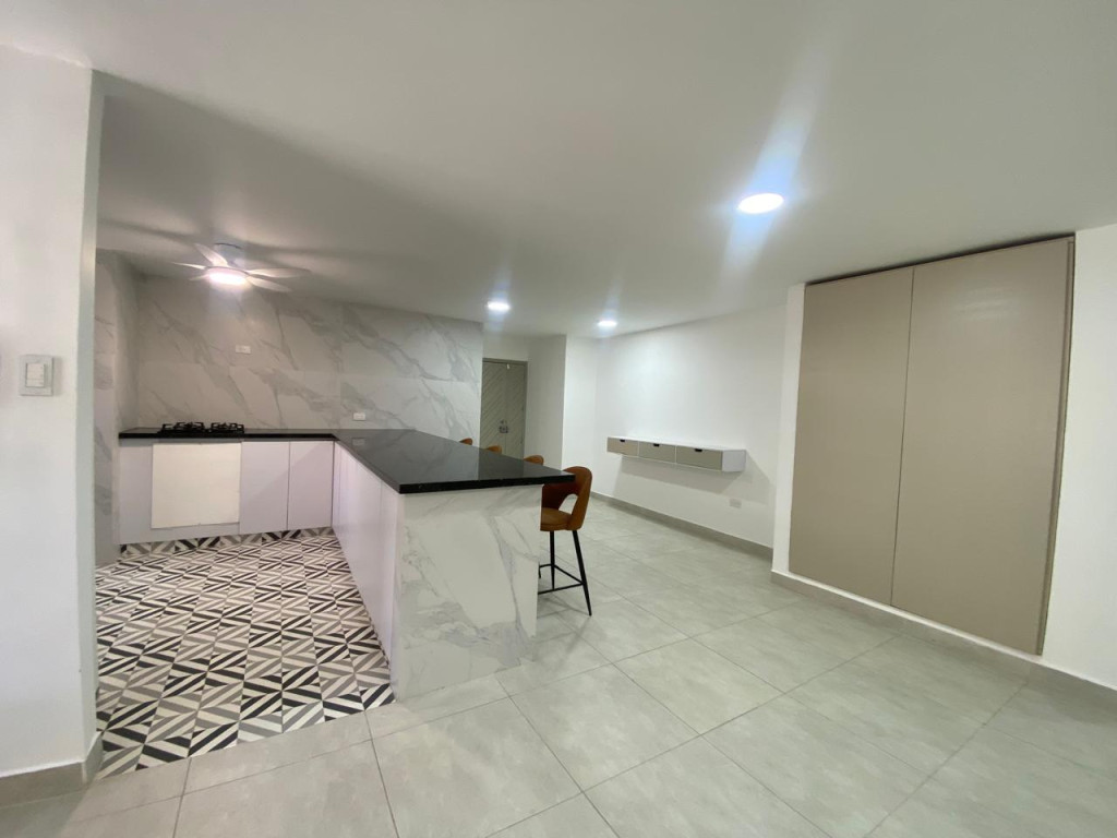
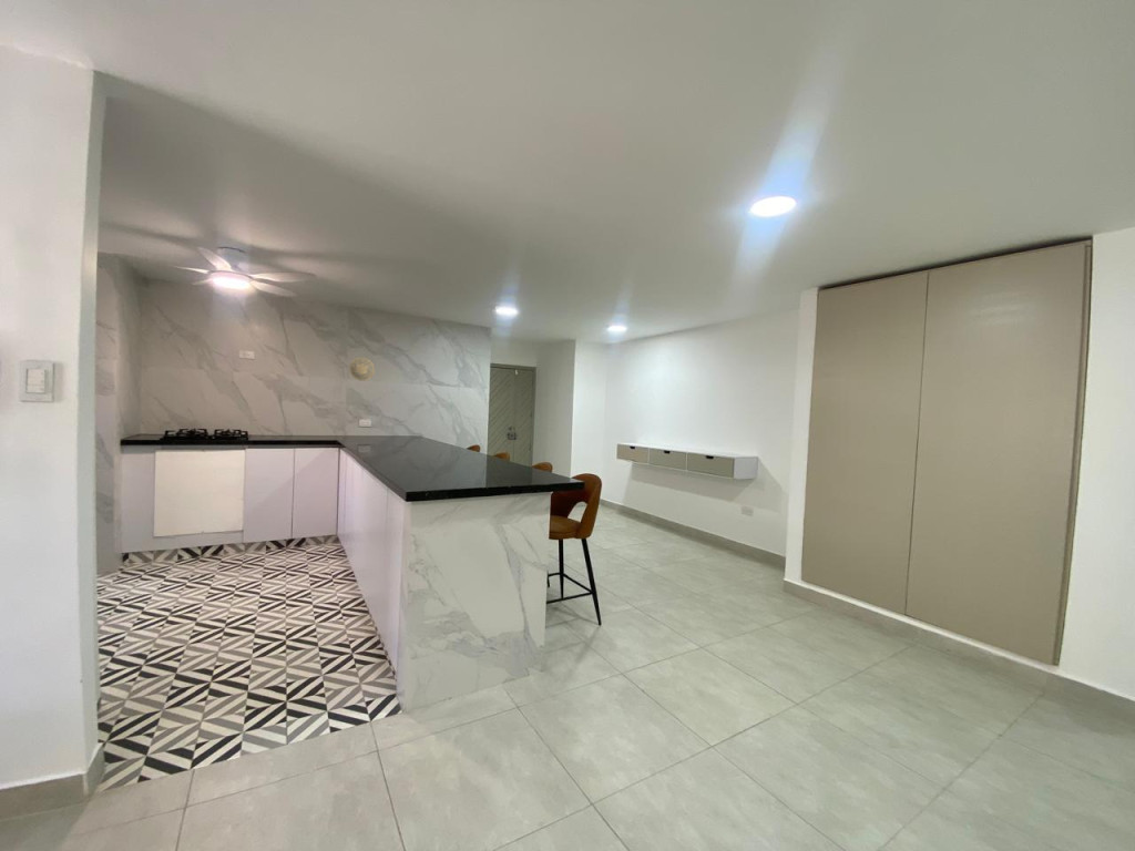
+ decorative plate [348,357,376,382]
